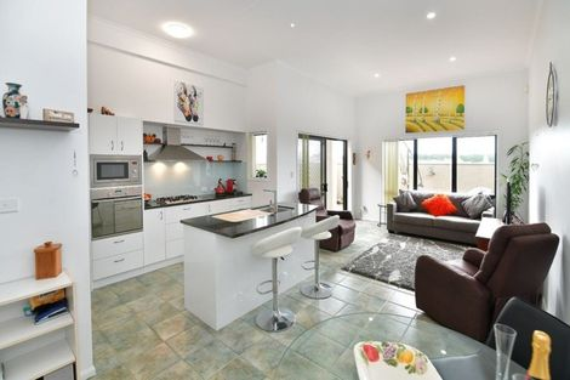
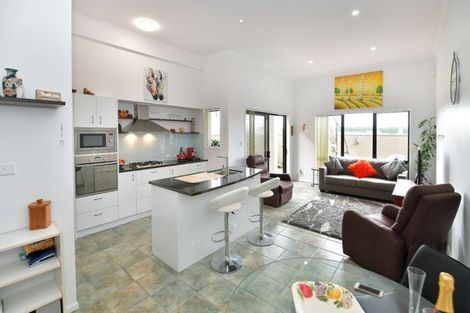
+ cell phone [353,281,385,299]
